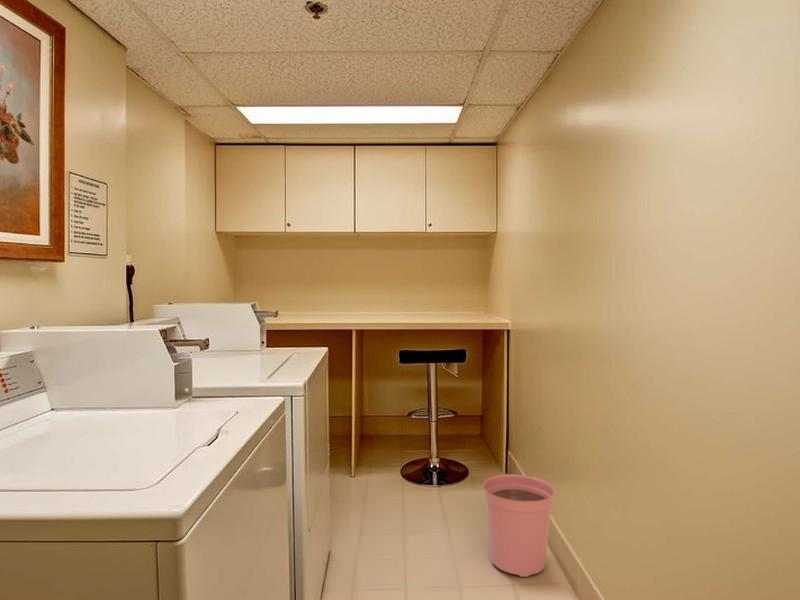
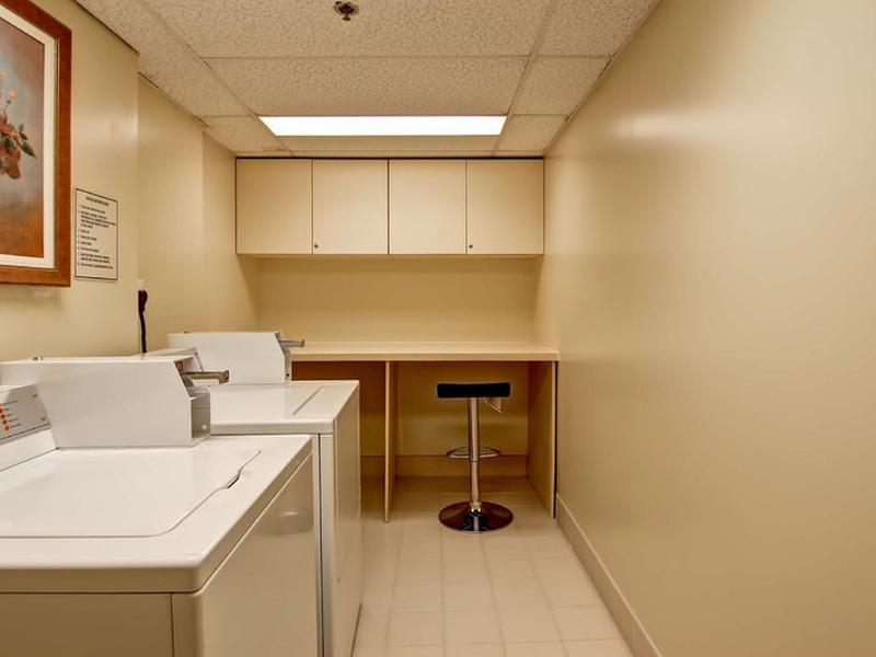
- plant pot [482,473,556,578]
